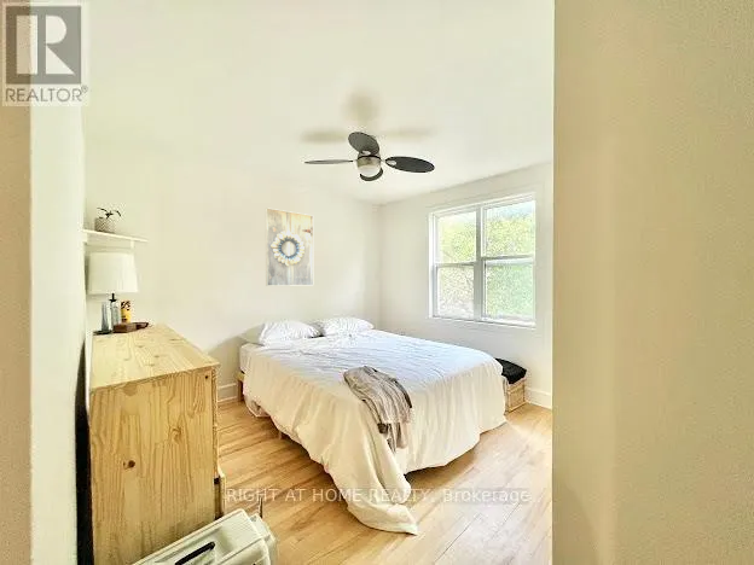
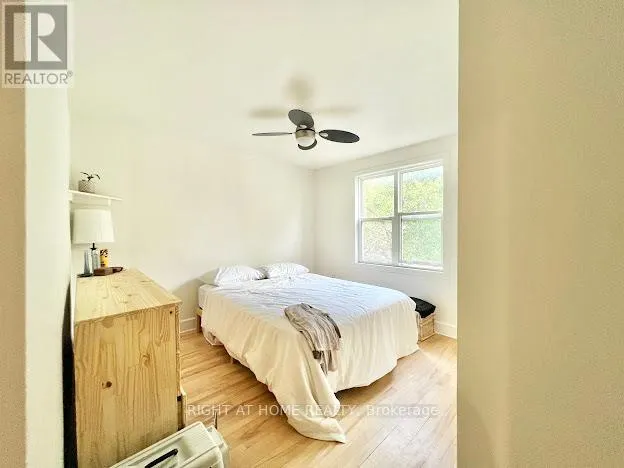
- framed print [265,206,314,287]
